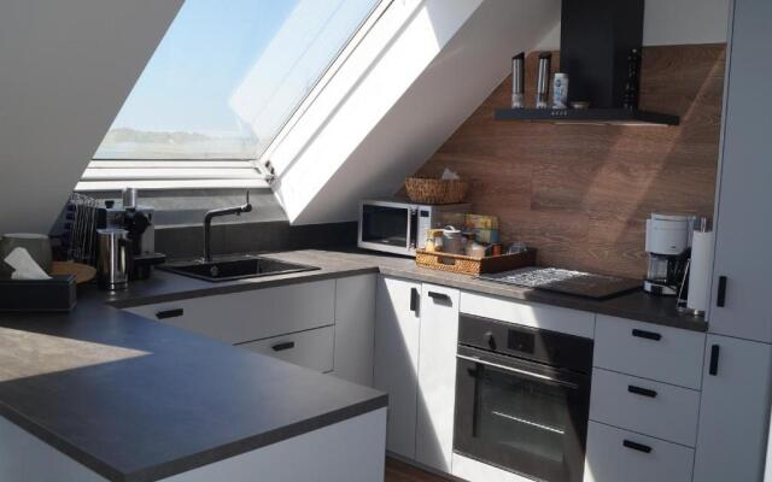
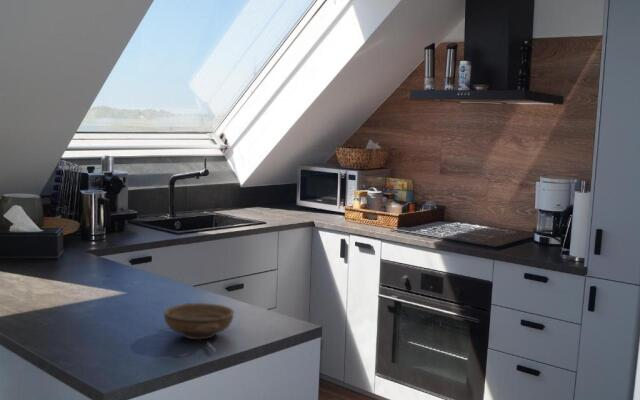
+ bowl [163,302,235,353]
